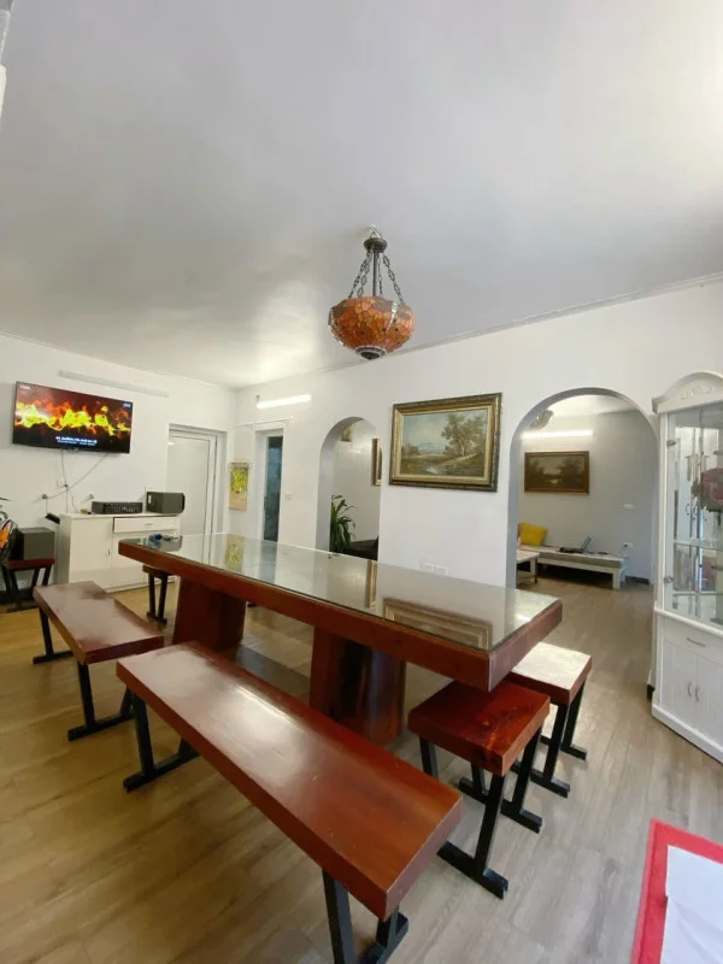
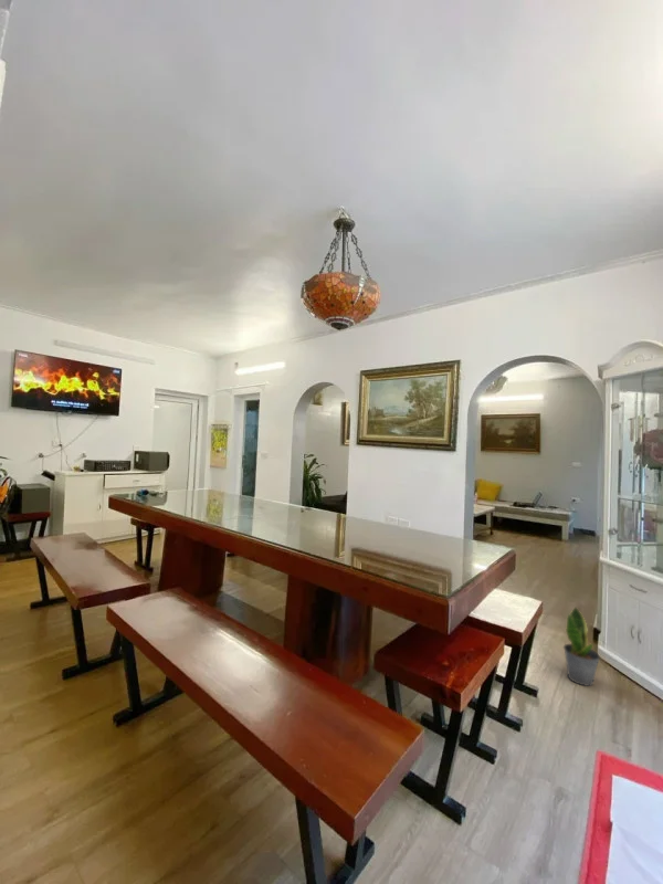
+ potted plant [562,606,601,687]
